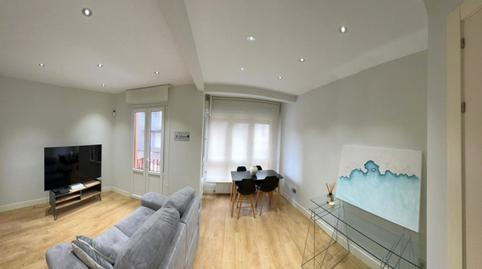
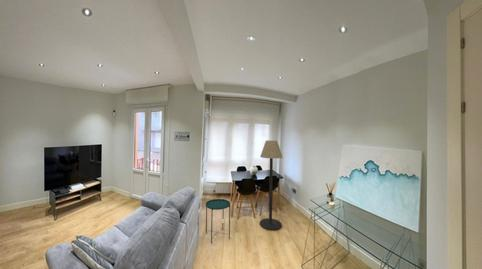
+ side table [205,198,231,244]
+ floor lamp [259,139,284,231]
